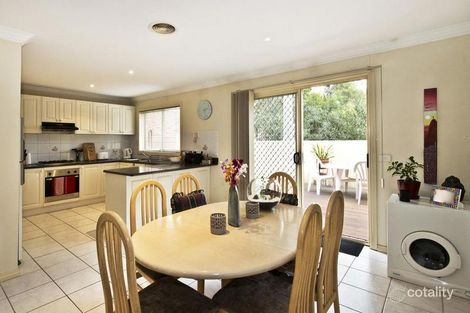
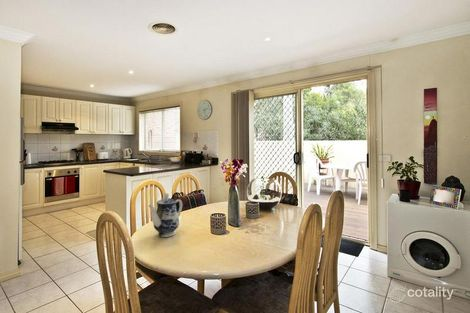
+ teapot [148,192,183,238]
